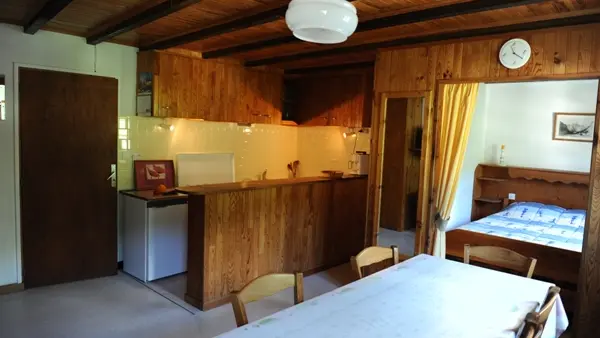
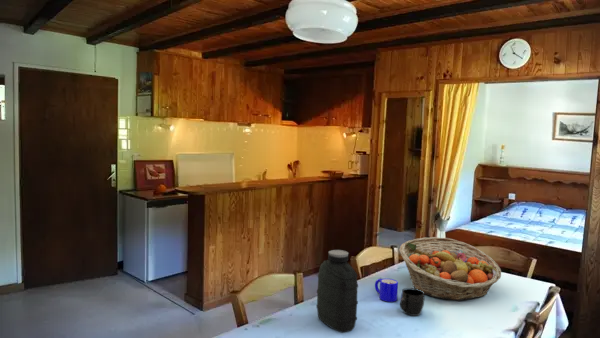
+ water jug [315,249,359,334]
+ fruit basket [398,236,502,301]
+ mug [399,287,425,317]
+ mug [374,278,399,303]
